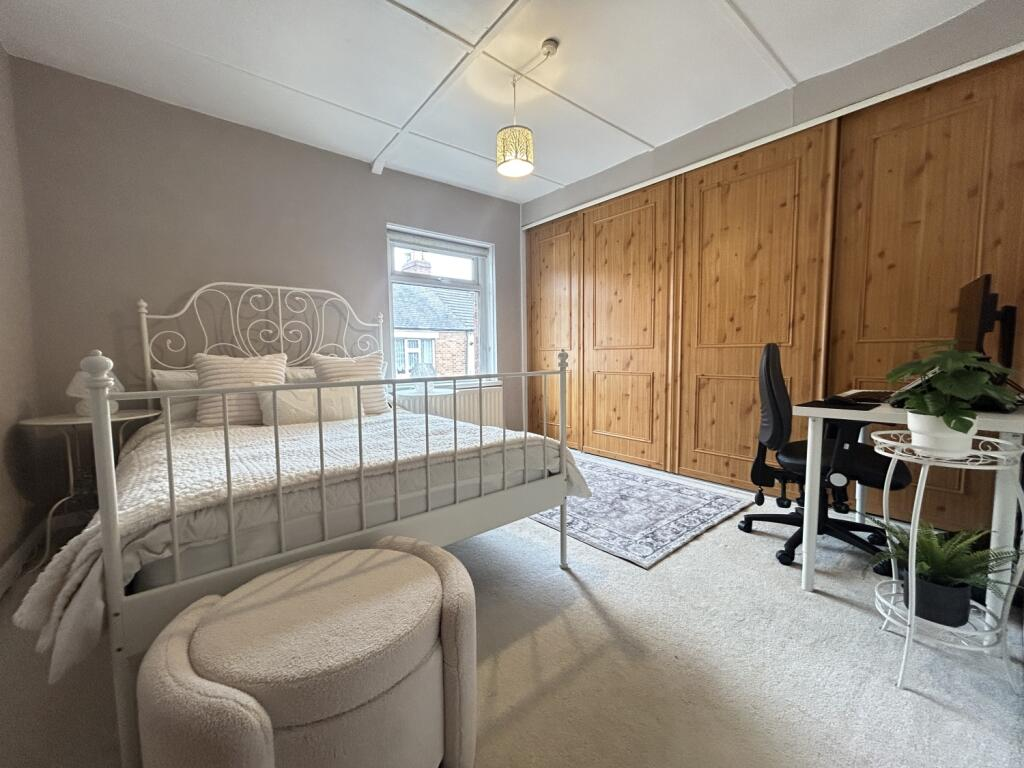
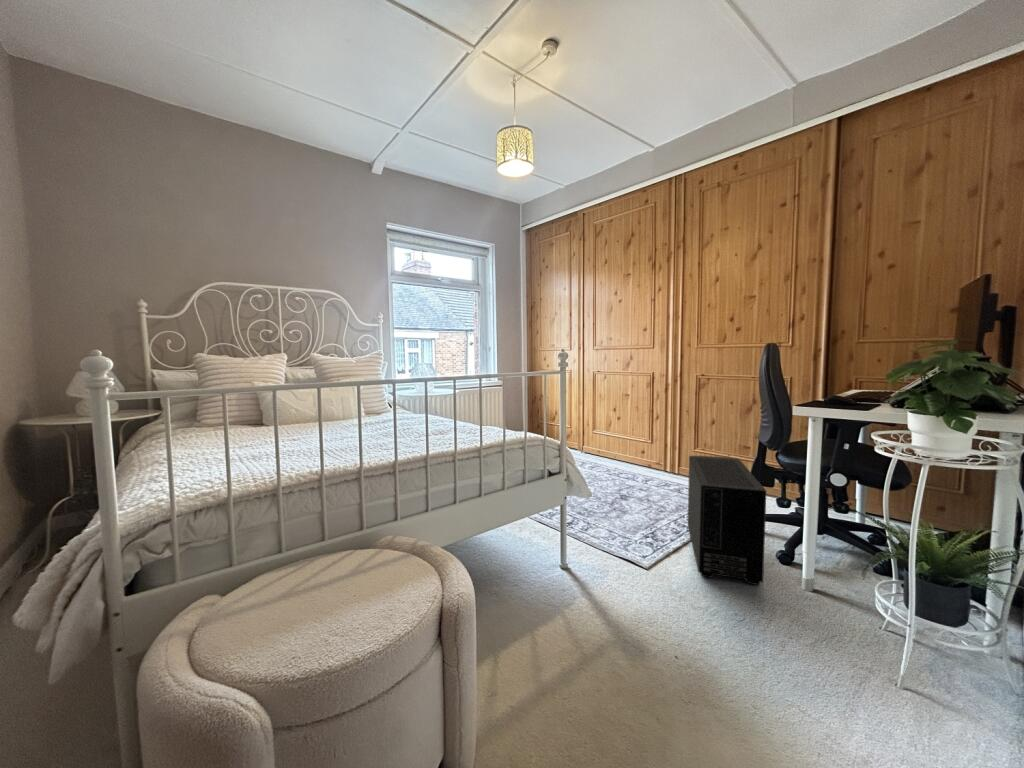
+ air purifier [687,455,767,586]
